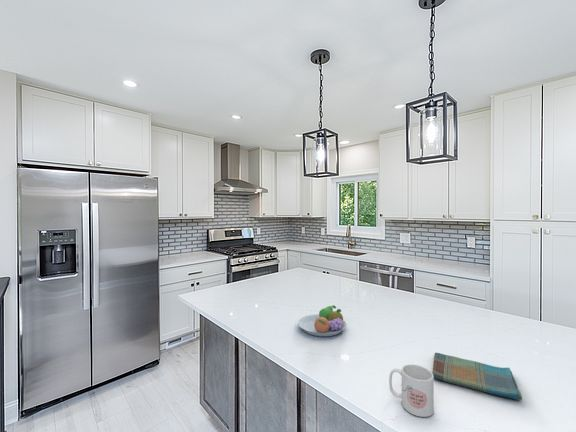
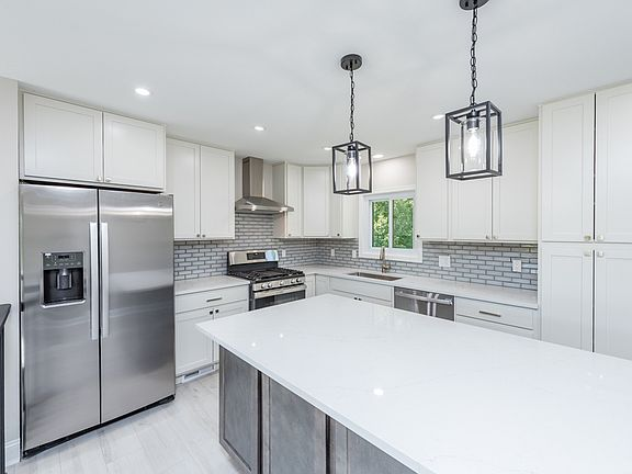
- dish towel [432,352,523,401]
- mug [388,363,435,418]
- fruit bowl [297,304,347,337]
